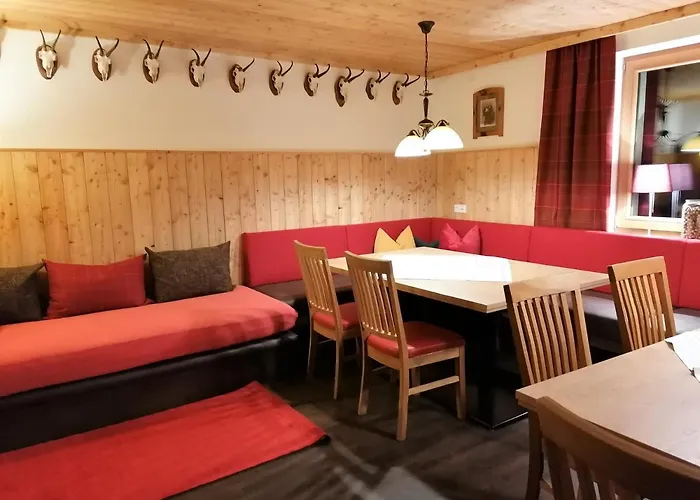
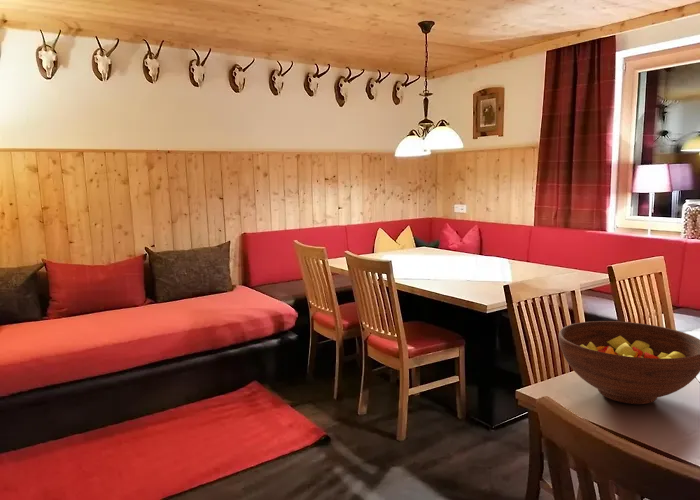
+ fruit bowl [558,320,700,405]
